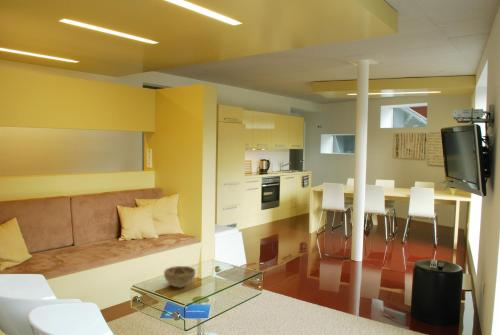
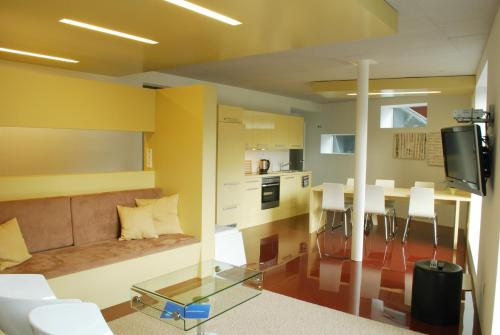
- decorative bowl [163,265,197,288]
